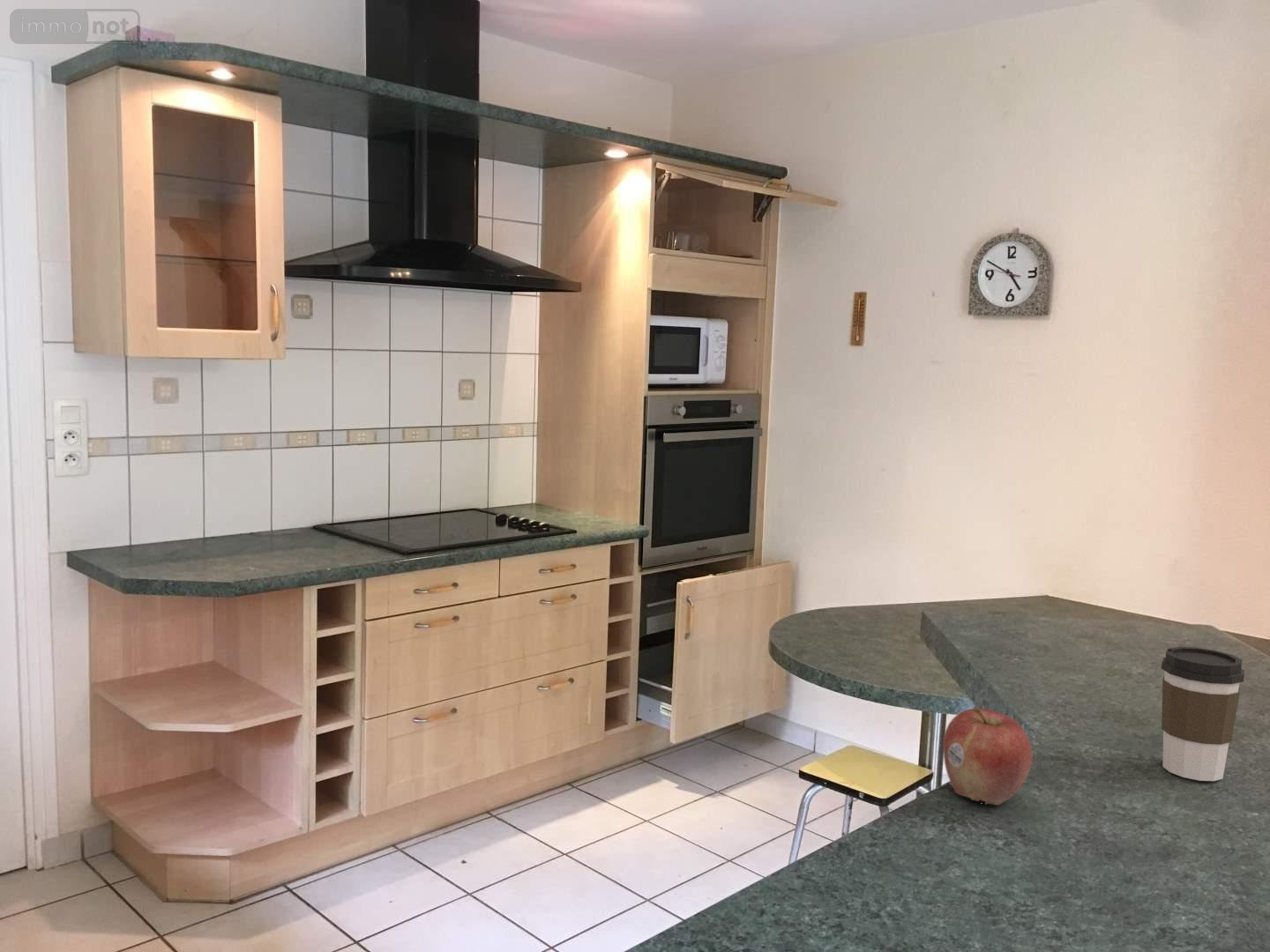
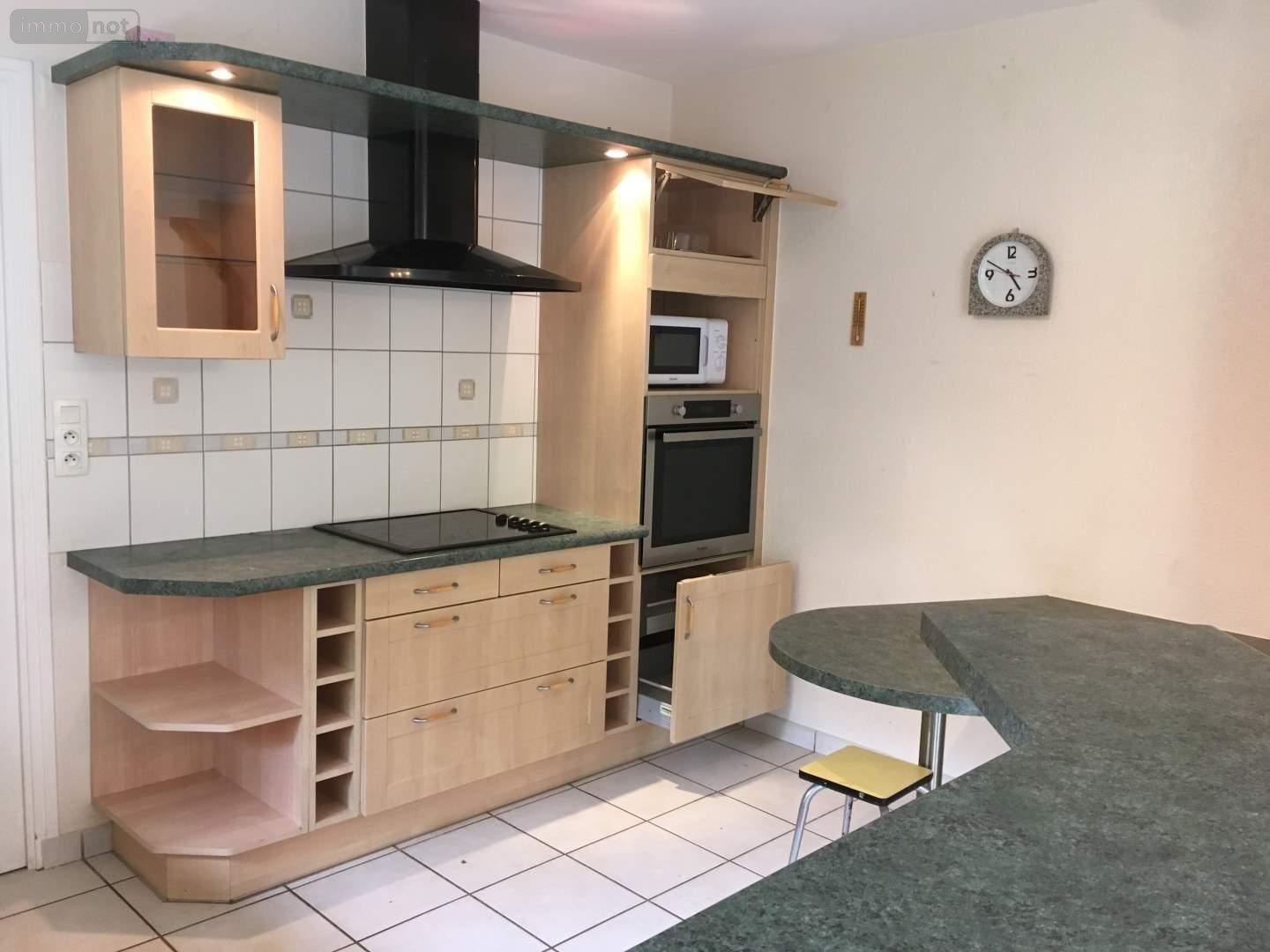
- coffee cup [1161,646,1245,782]
- fruit [942,705,1033,806]
